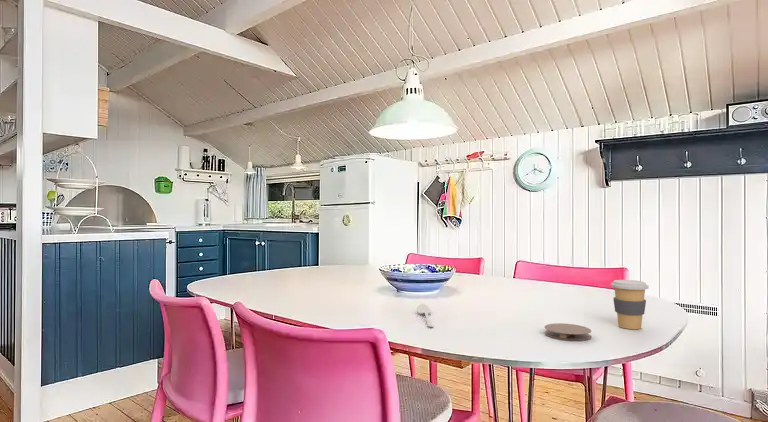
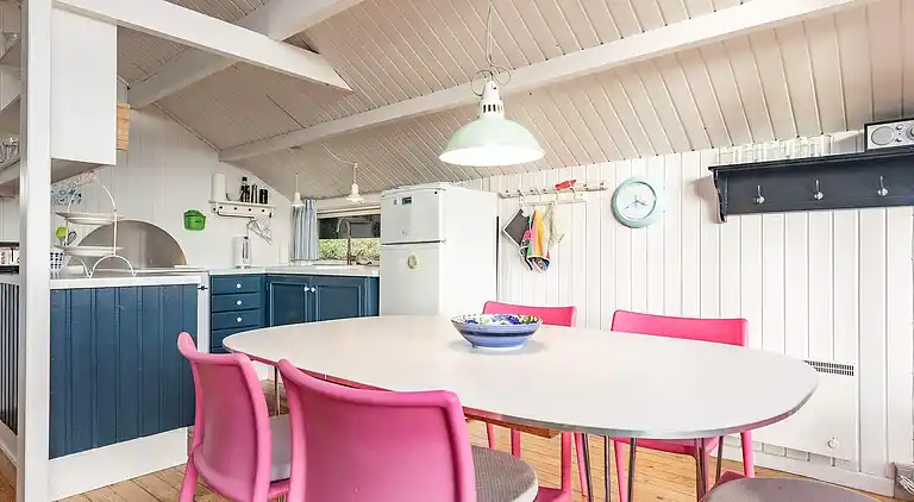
- coffee cup [610,279,650,330]
- coaster [544,322,592,342]
- spoon [416,303,434,328]
